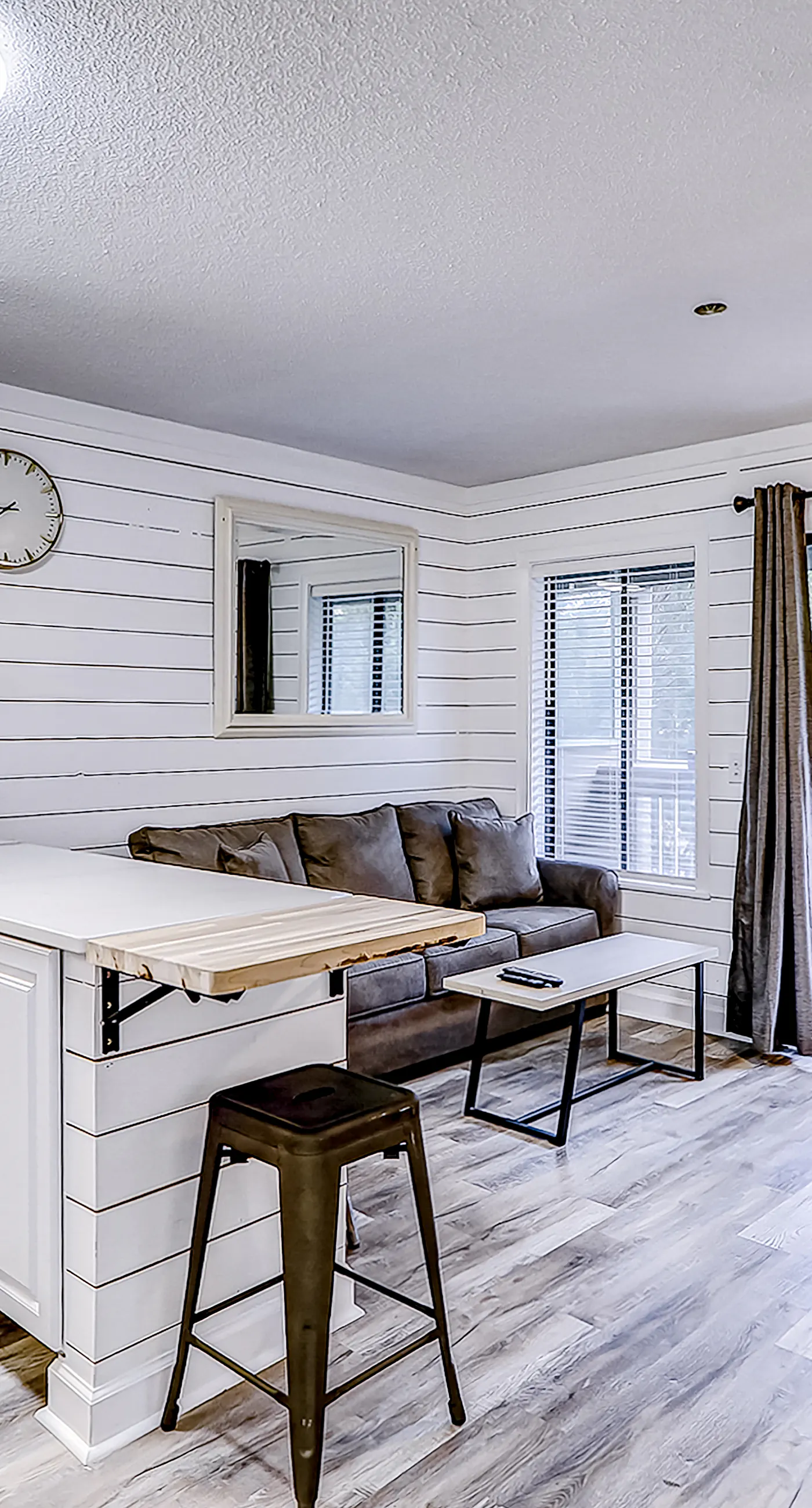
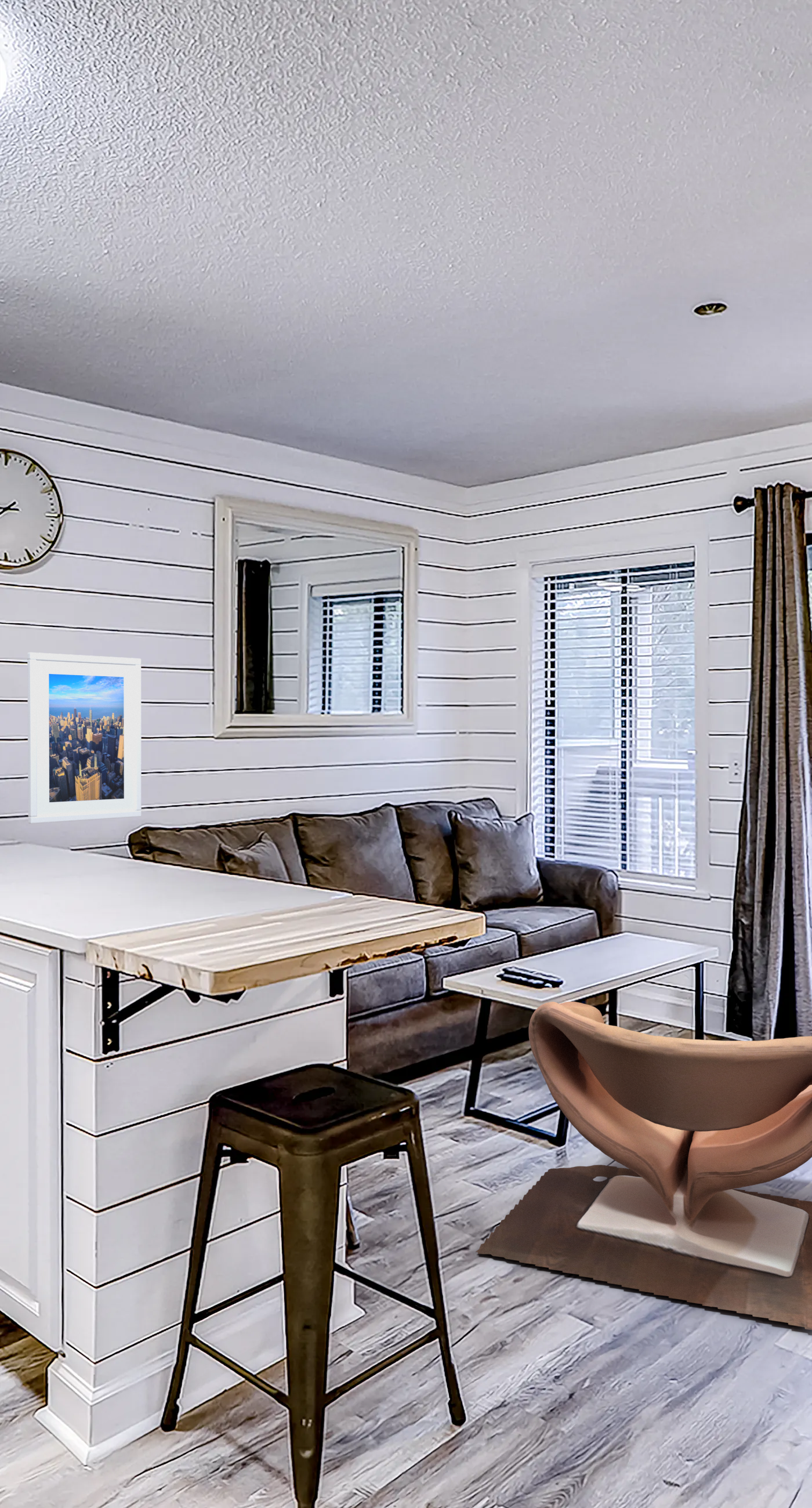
+ lounge chair [475,1001,812,1331]
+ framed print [27,652,142,824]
